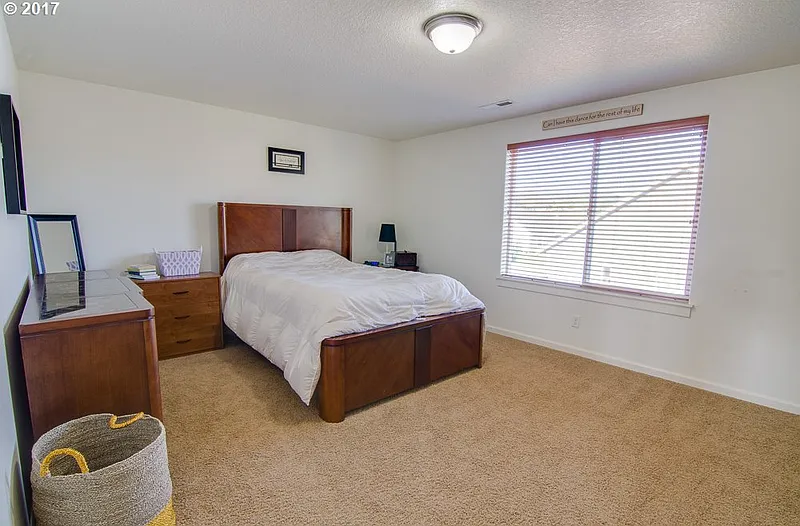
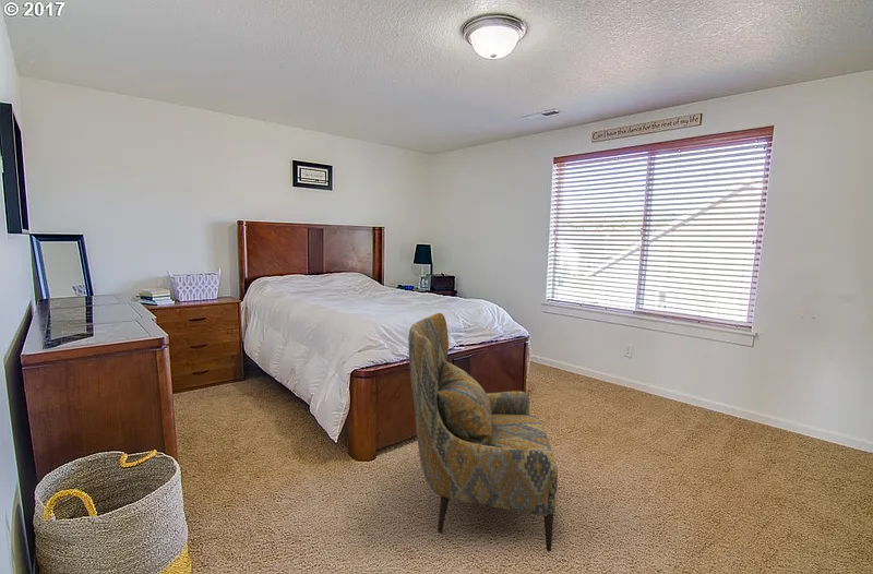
+ armchair [407,312,559,552]
